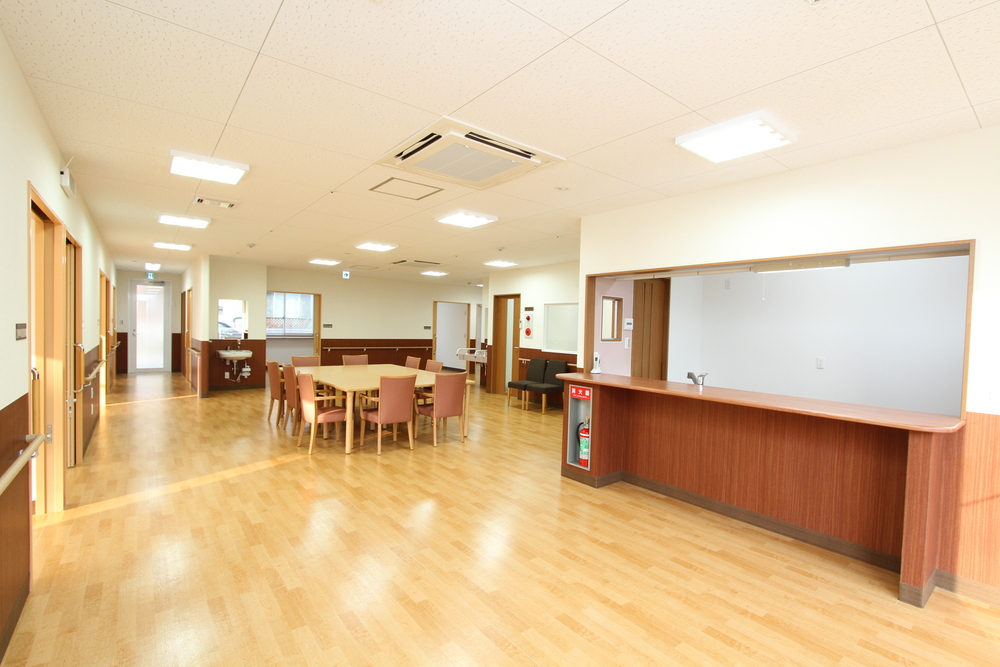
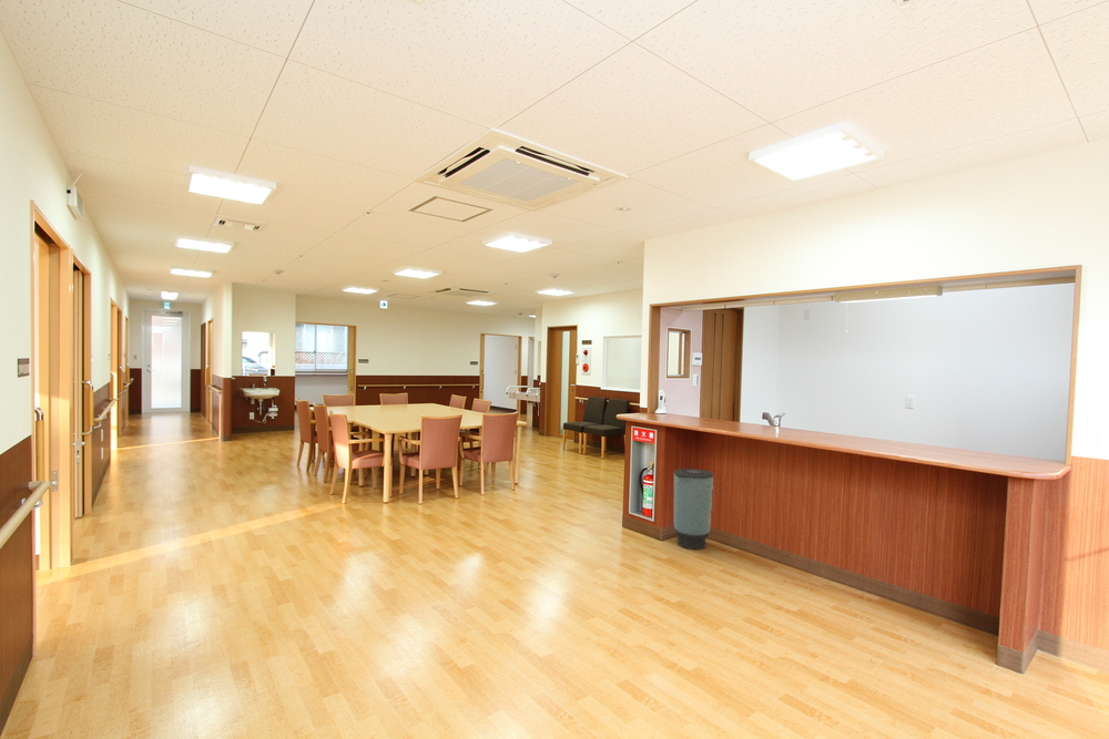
+ trash can [672,468,715,551]
